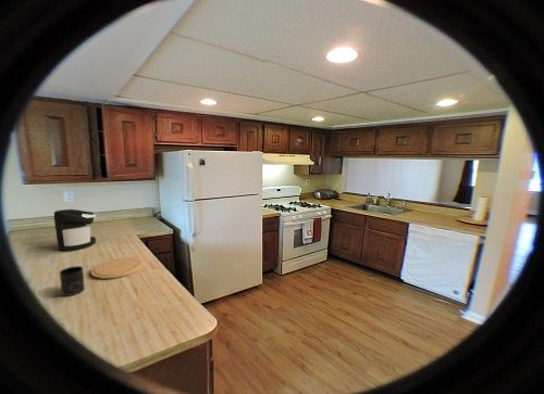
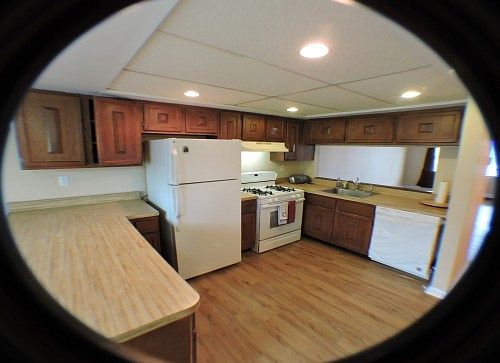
- plate [90,257,146,280]
- coffee maker [53,208,97,252]
- mug [59,265,86,297]
